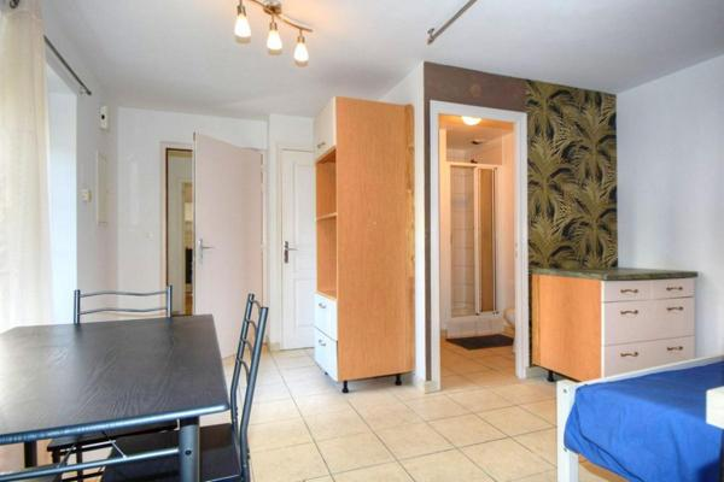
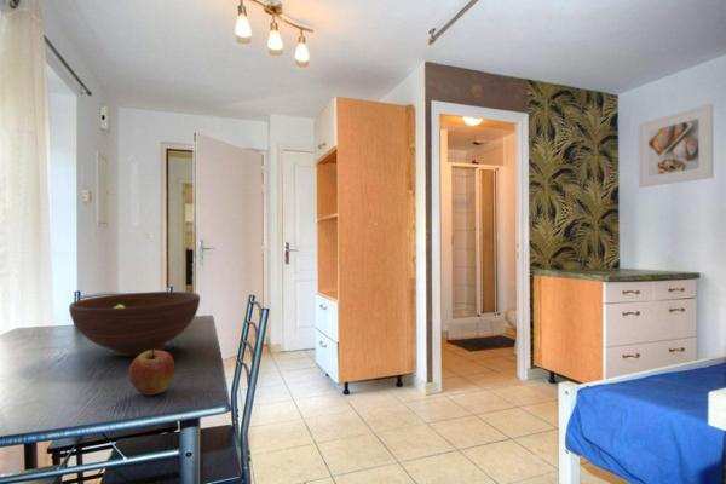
+ apple [128,350,175,396]
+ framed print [636,103,715,189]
+ fruit bowl [68,290,201,357]
